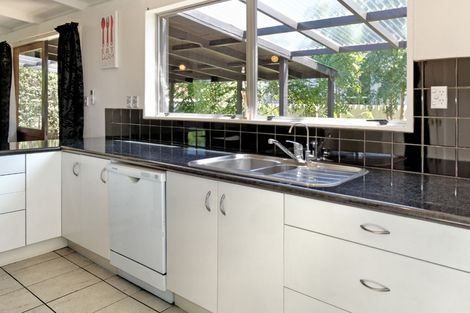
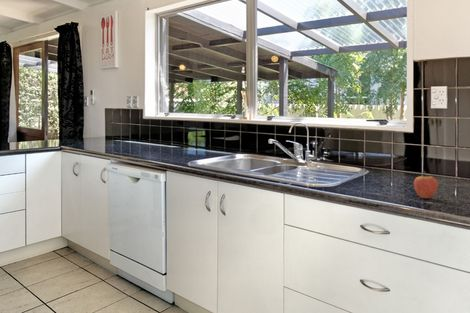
+ fruit [413,170,439,199]
